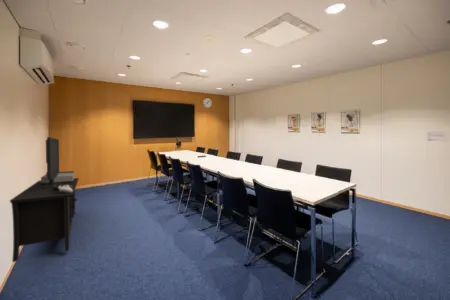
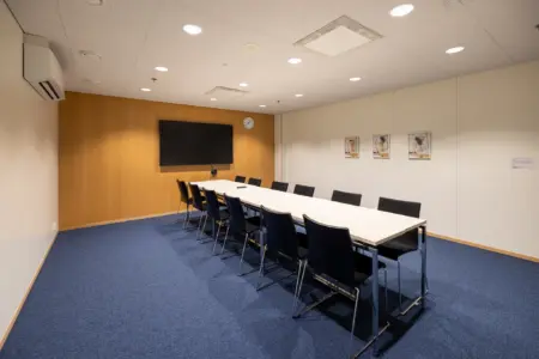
- media console [9,136,80,263]
